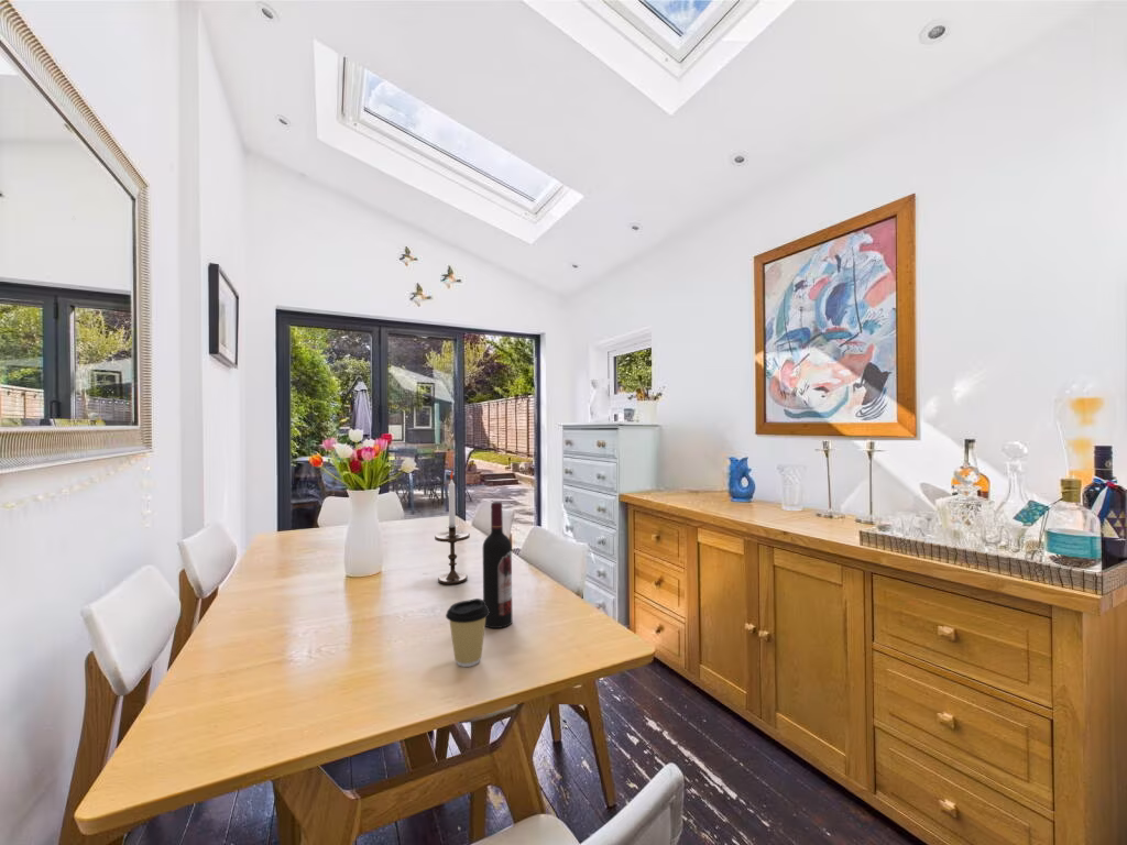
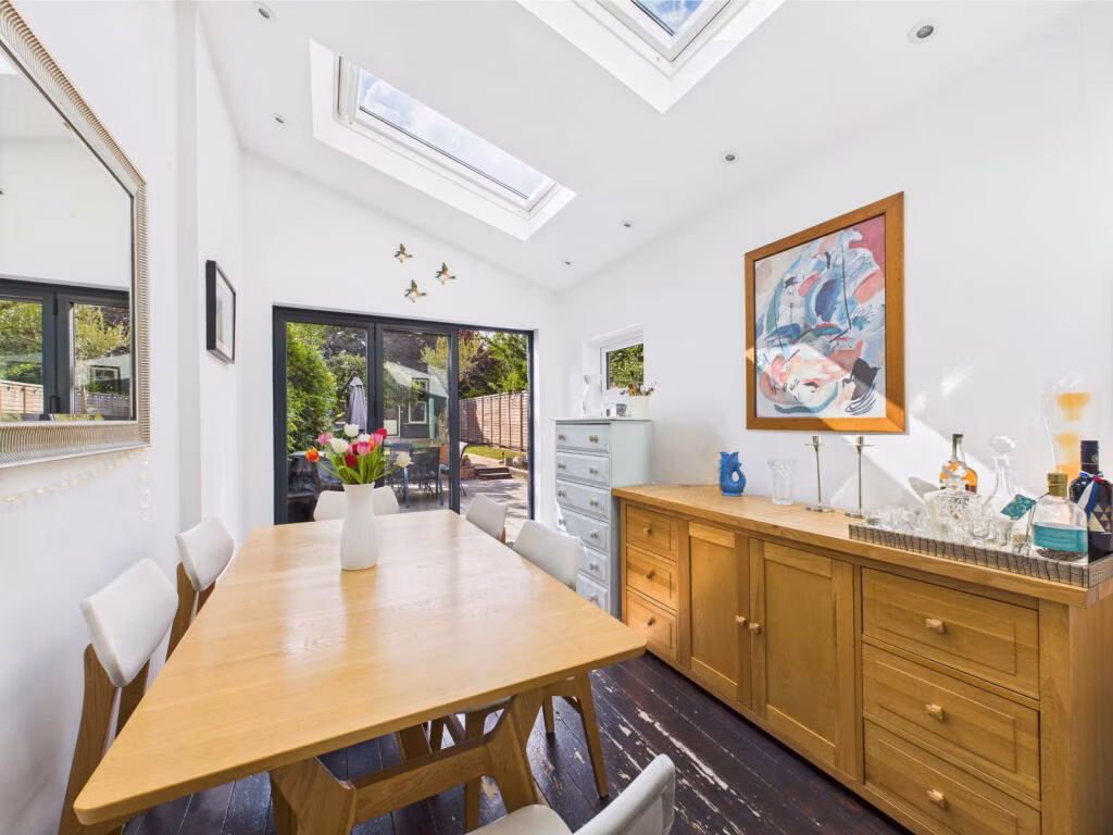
- coffee cup [445,597,490,668]
- wine bottle [482,501,514,629]
- candlestick [434,469,471,585]
